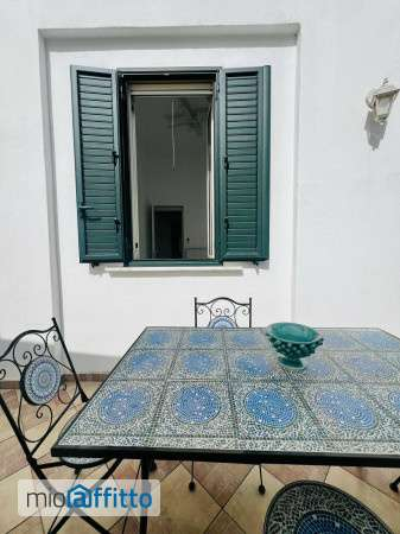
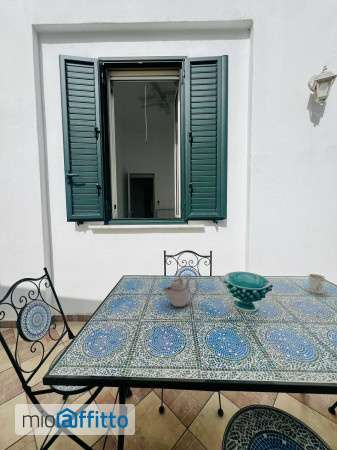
+ teapot [162,275,199,308]
+ mug [308,273,326,295]
